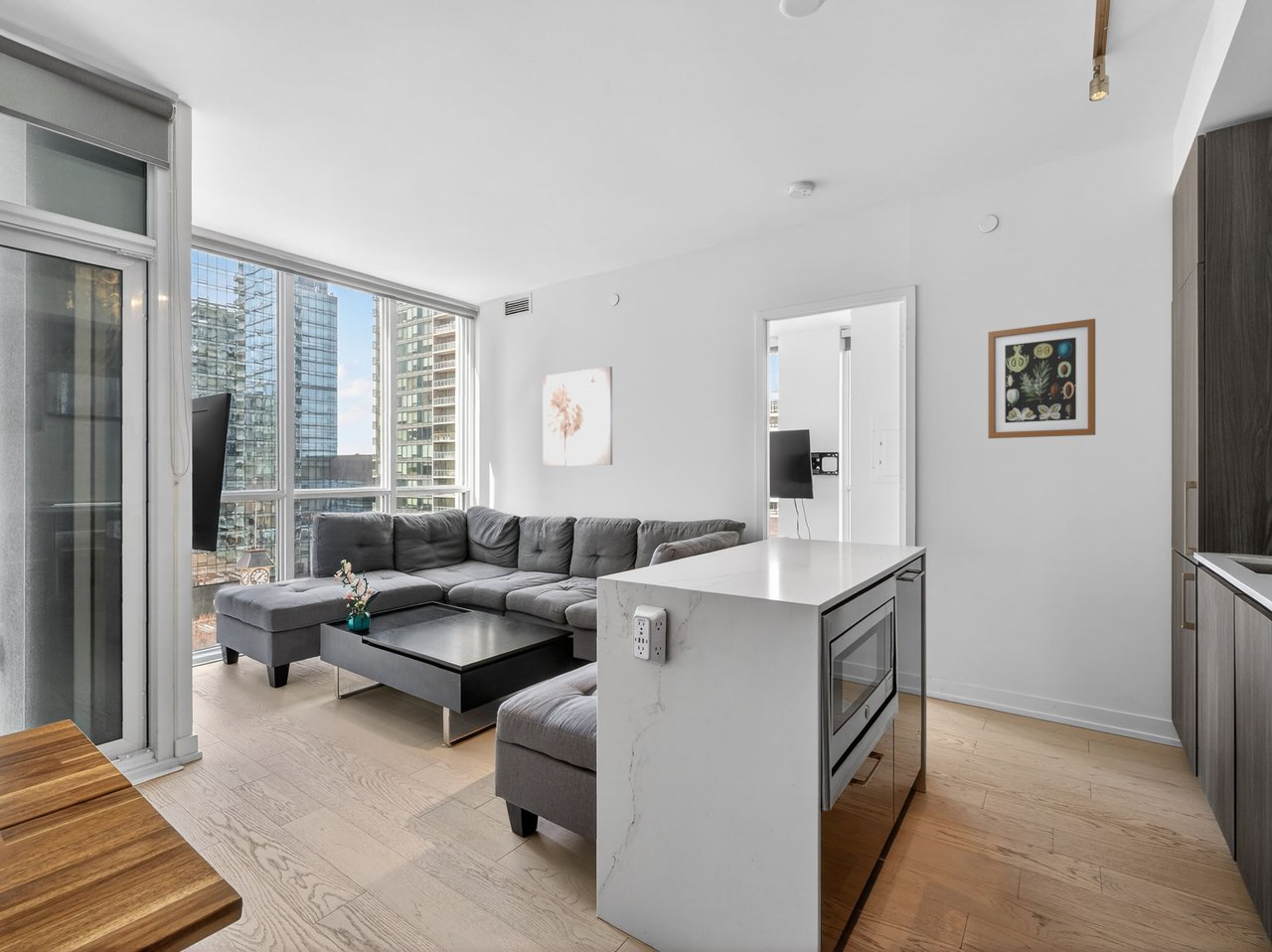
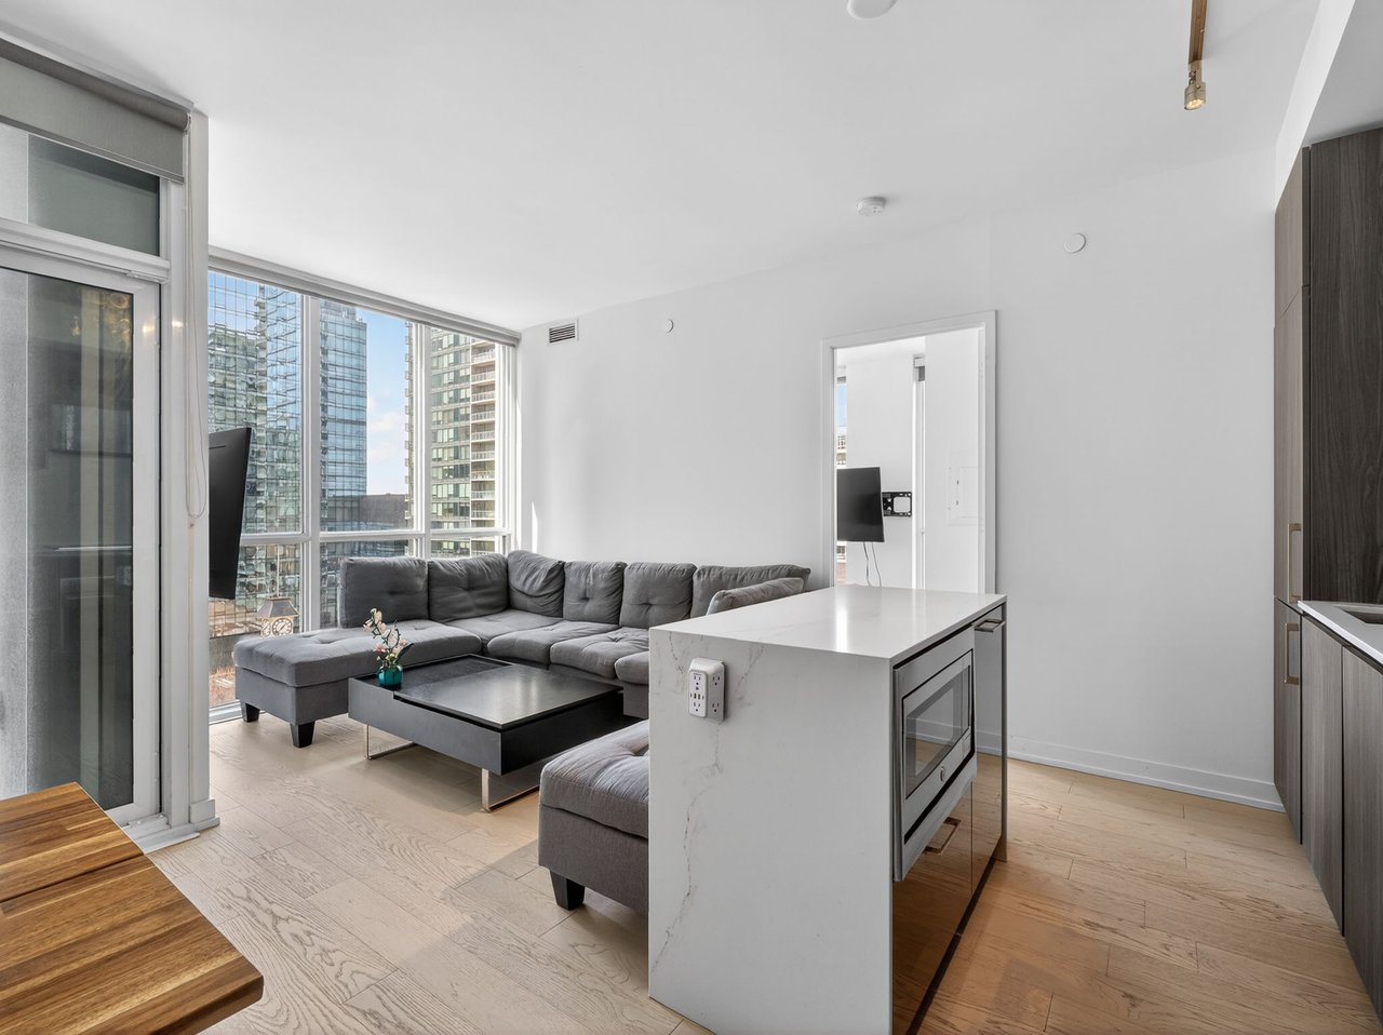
- wall art [542,366,613,467]
- wall art [987,318,1096,439]
